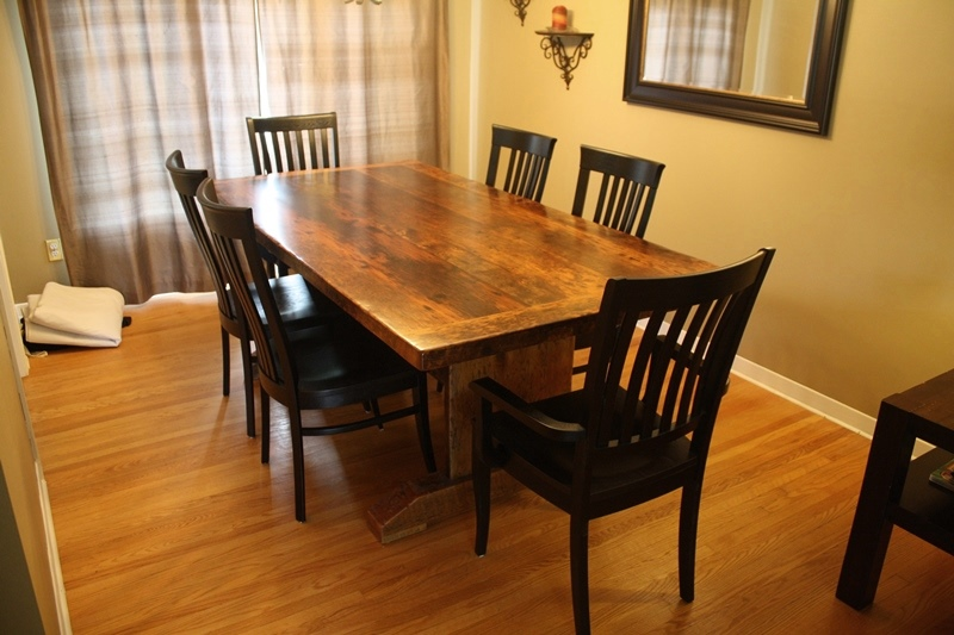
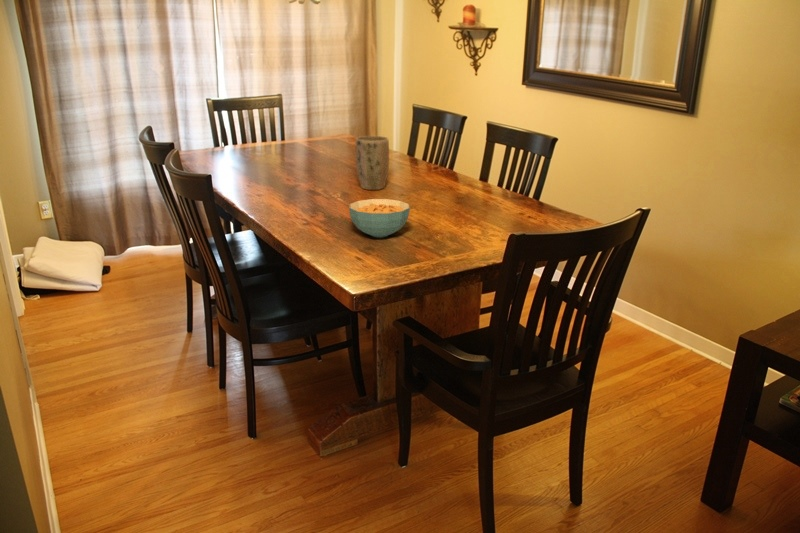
+ plant pot [354,135,390,191]
+ cereal bowl [348,198,411,239]
